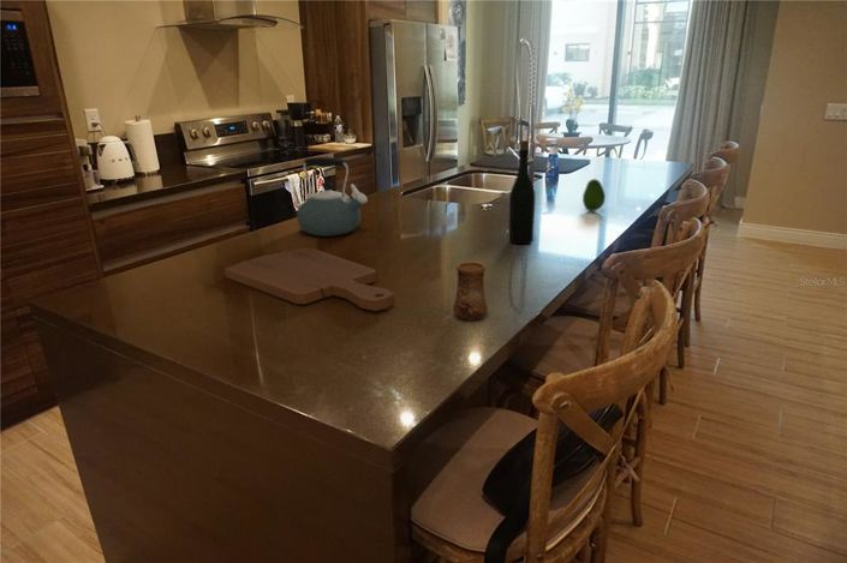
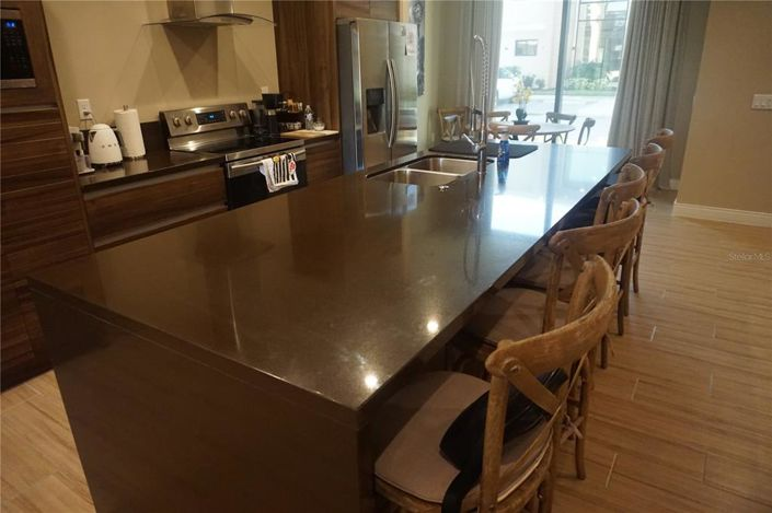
- cutting board [223,246,395,312]
- kettle [296,156,369,238]
- cup [452,262,489,322]
- fruit [581,178,607,212]
- bottle [508,139,536,245]
